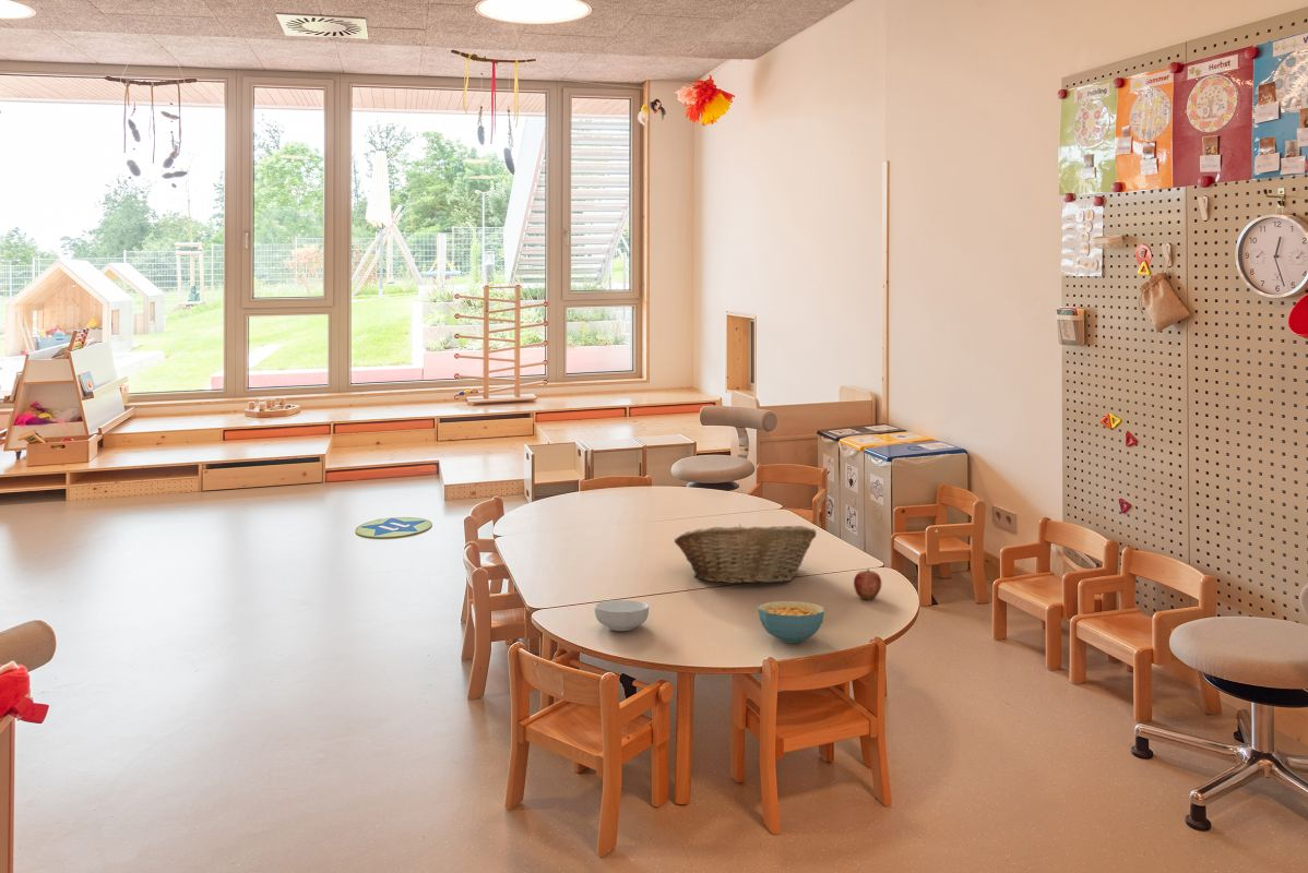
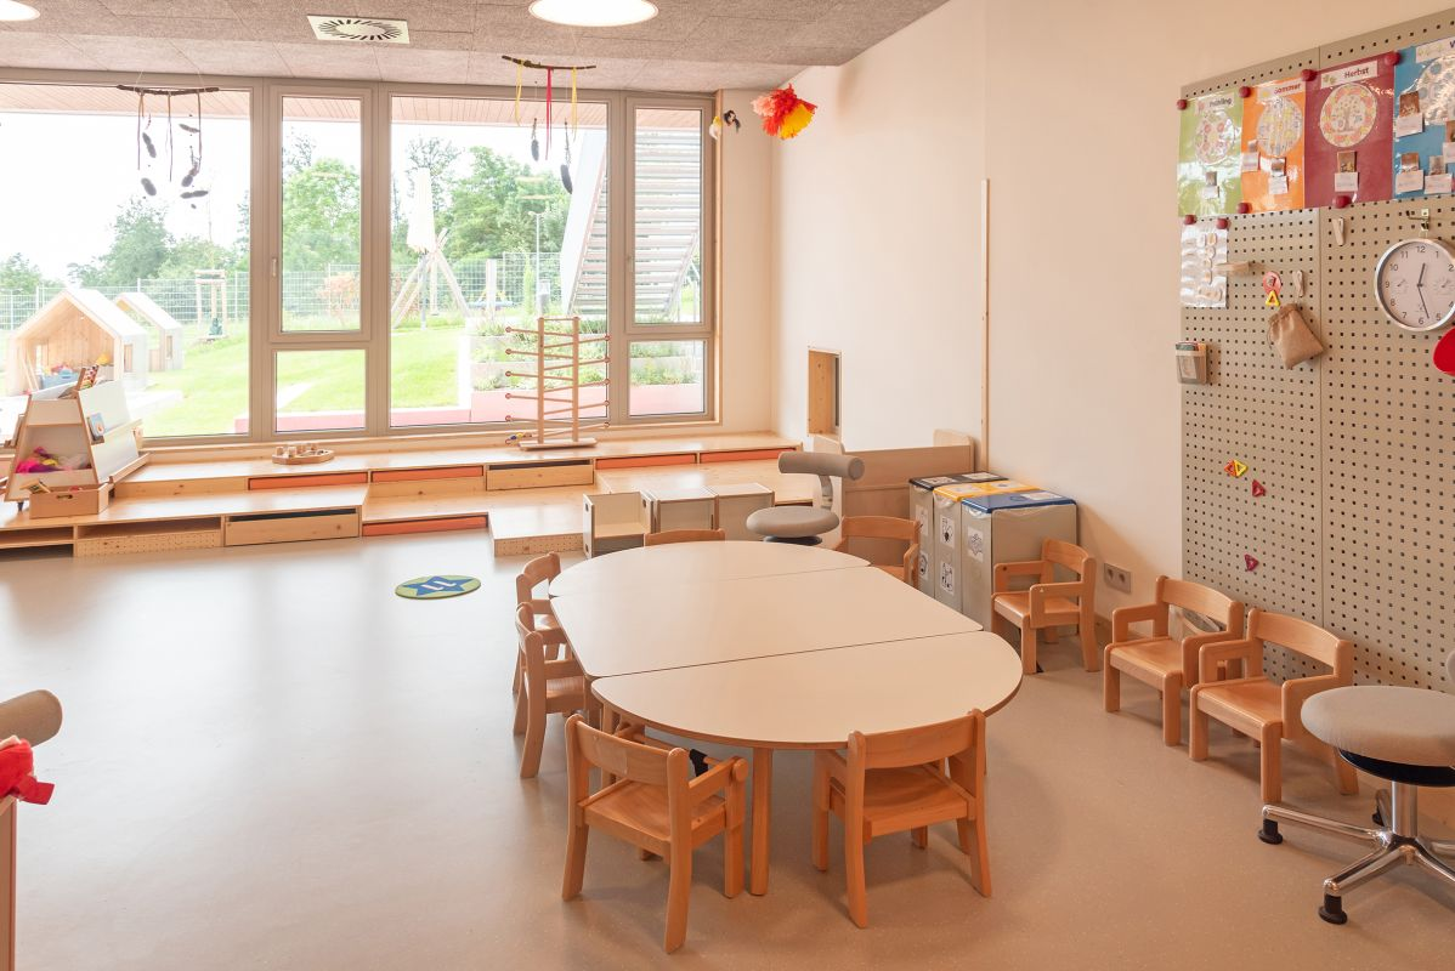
- cereal bowl [594,599,650,632]
- cereal bowl [758,600,825,644]
- fruit basket [674,523,818,585]
- apple [853,567,883,600]
